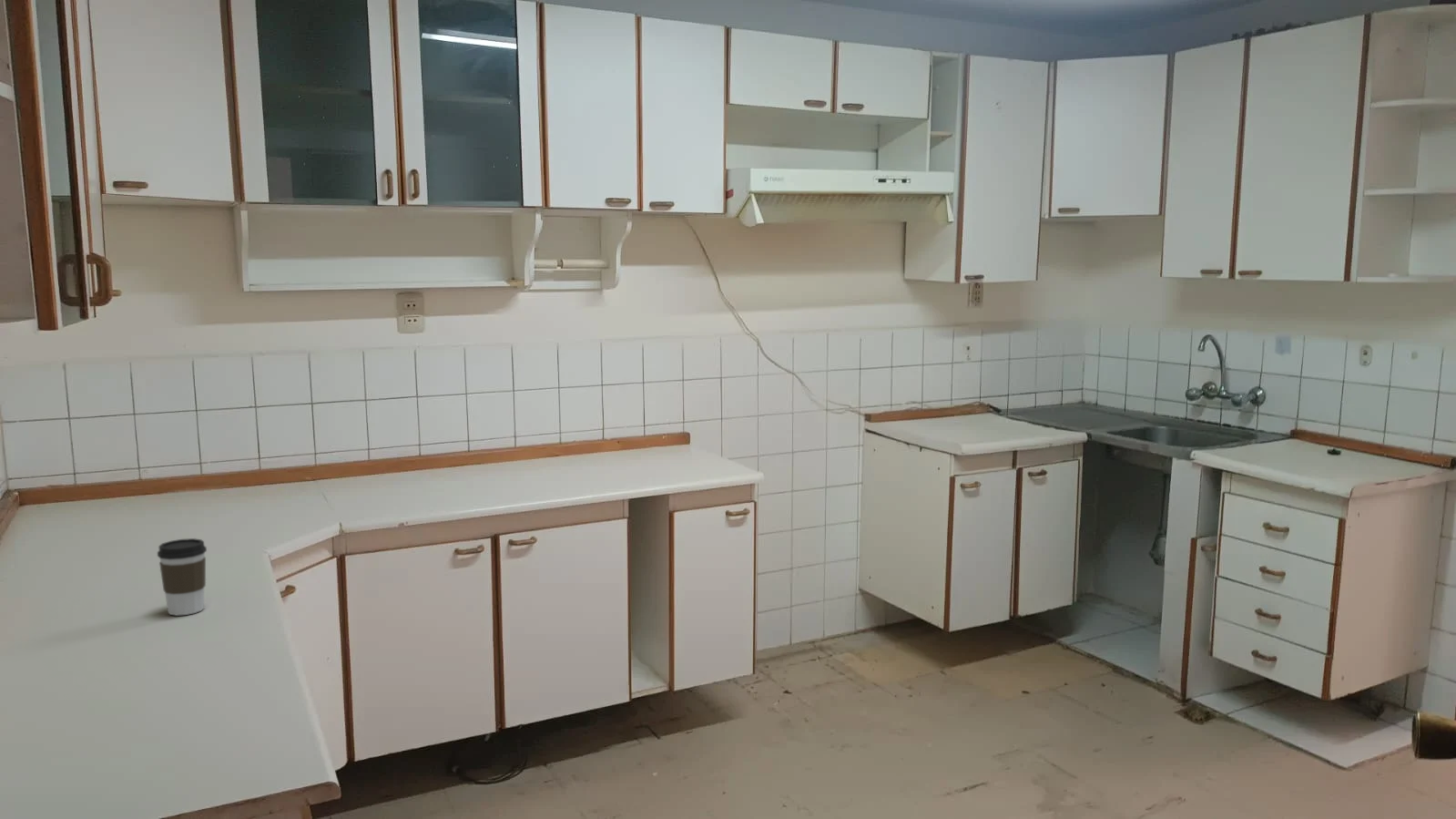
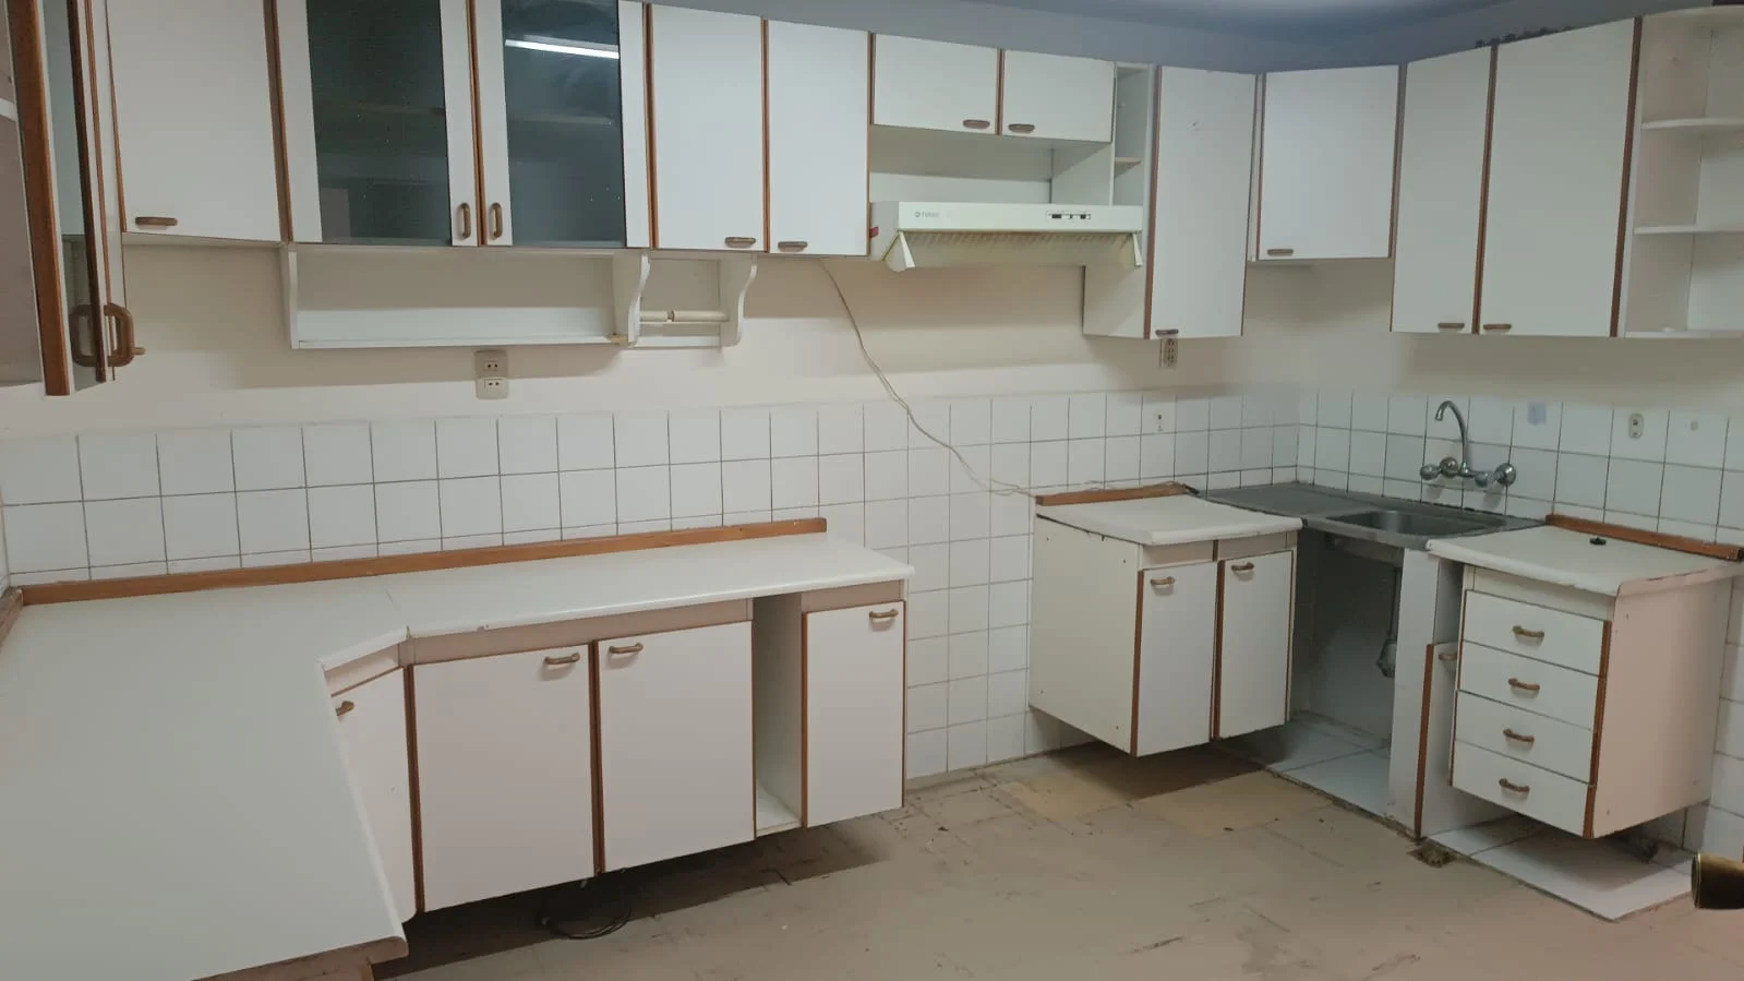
- coffee cup [157,537,208,617]
